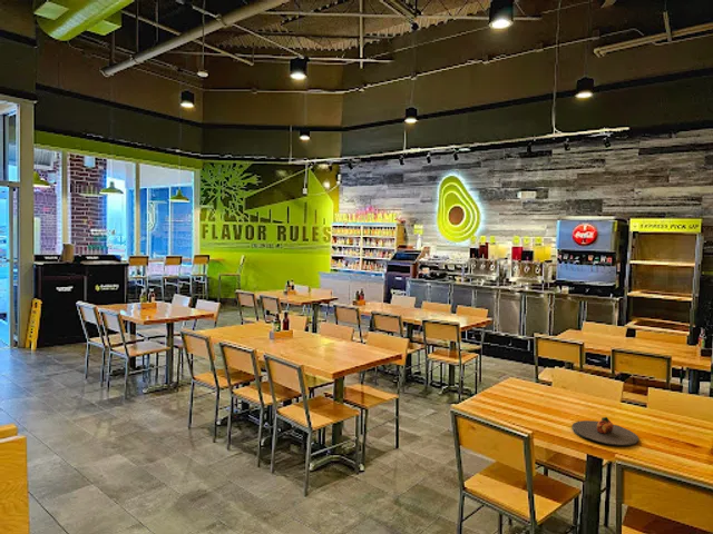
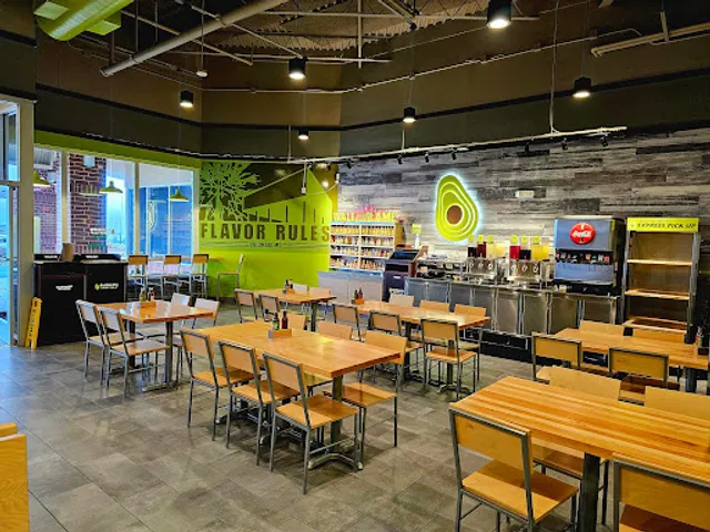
- plate [572,416,639,447]
